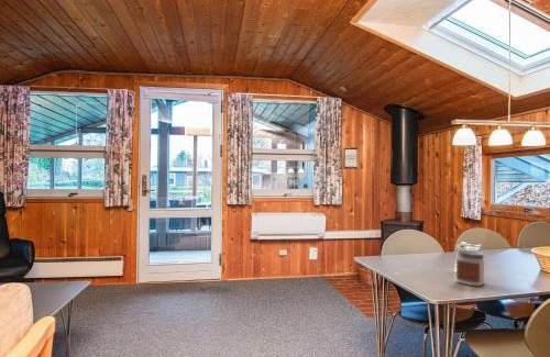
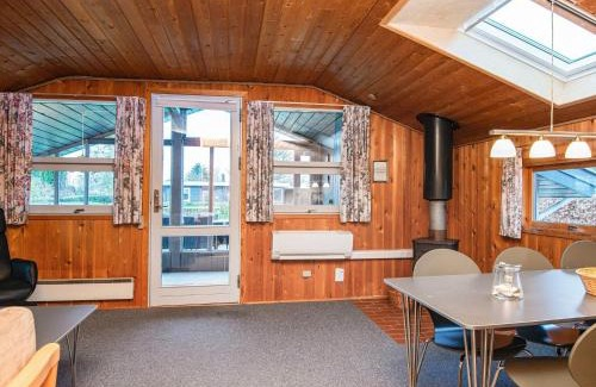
- jar [454,249,486,287]
